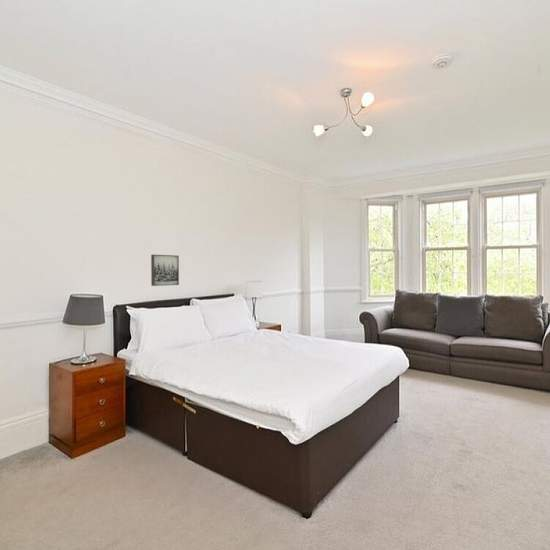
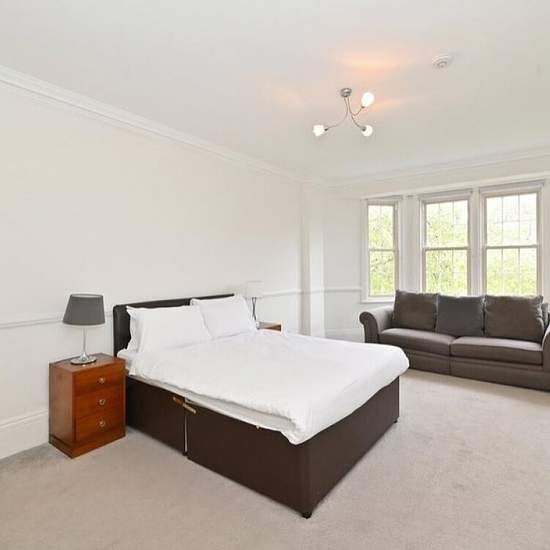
- wall art [150,254,180,287]
